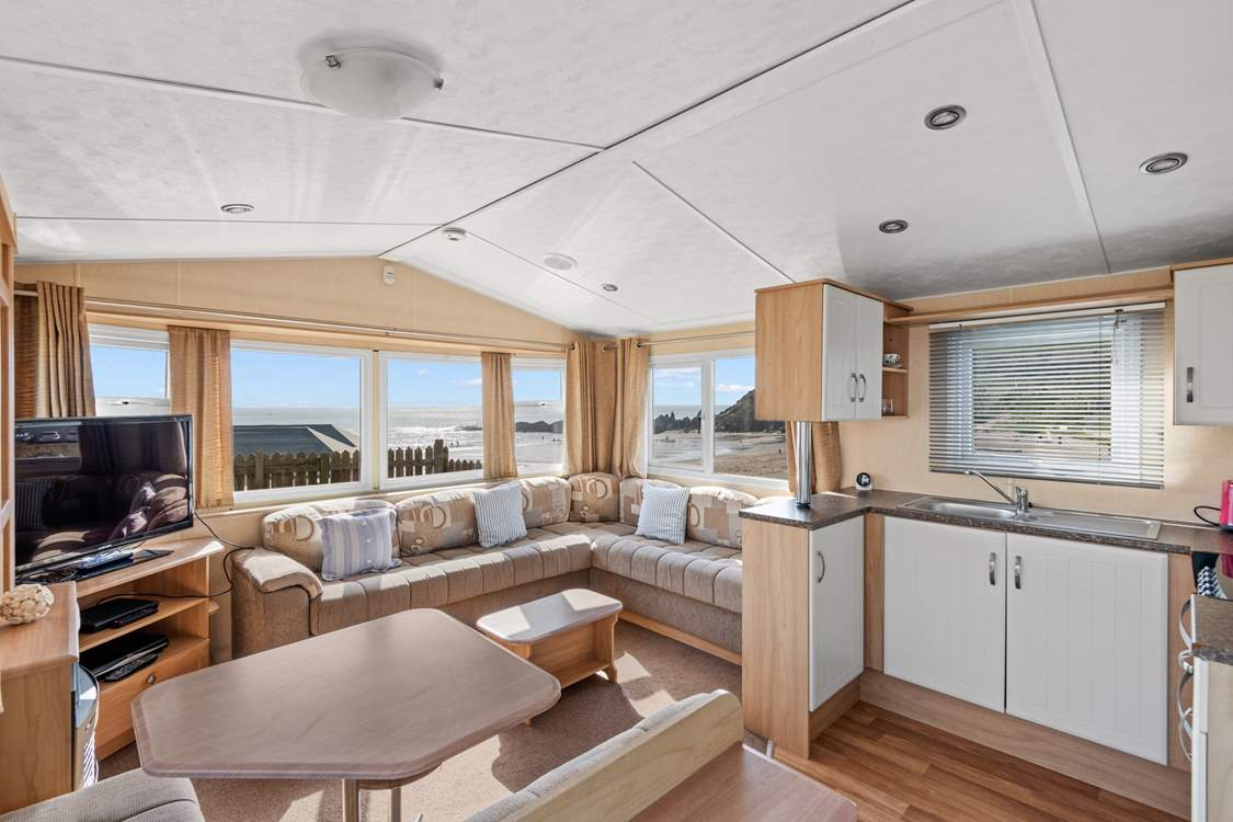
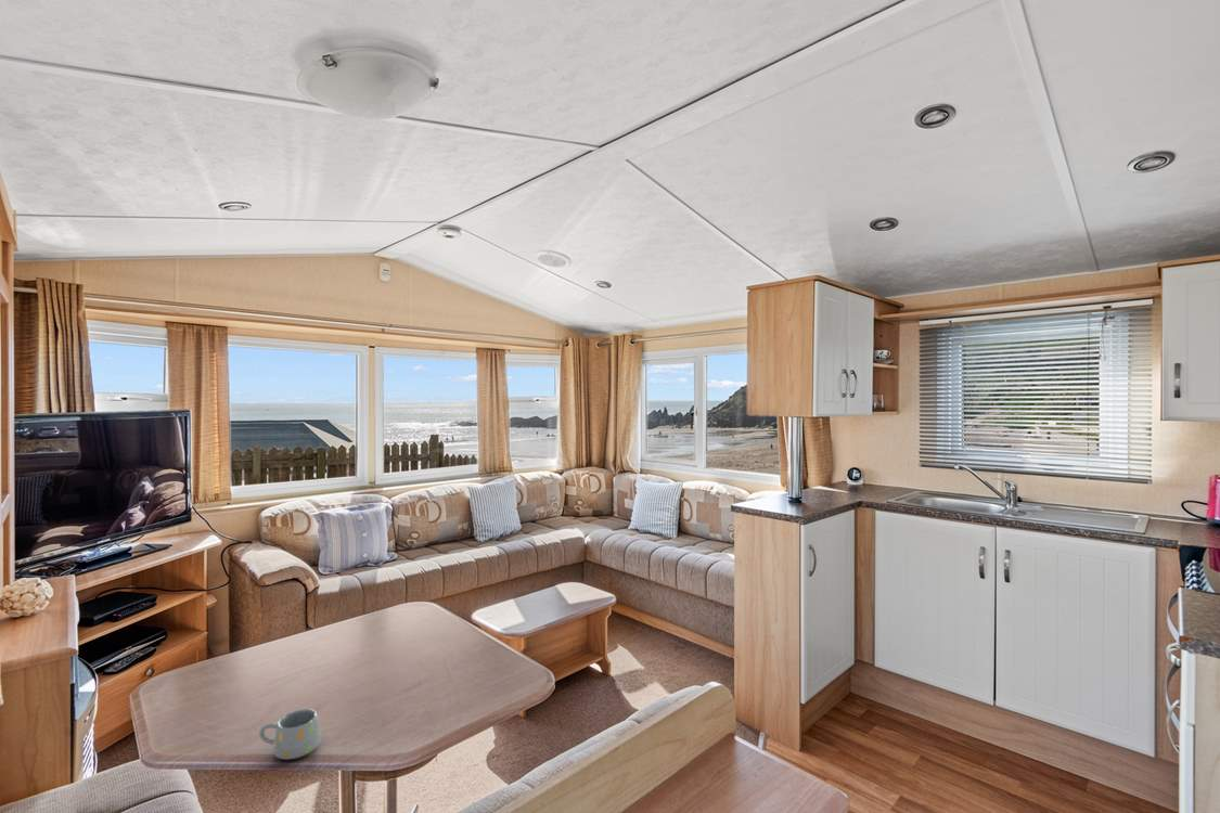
+ mug [258,708,322,761]
